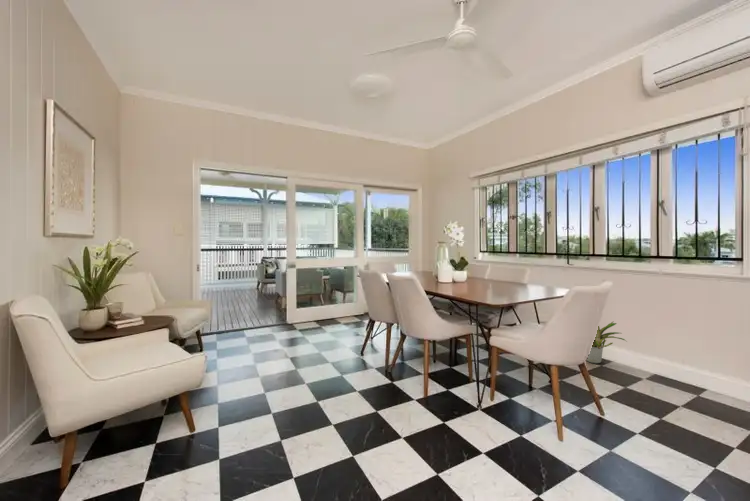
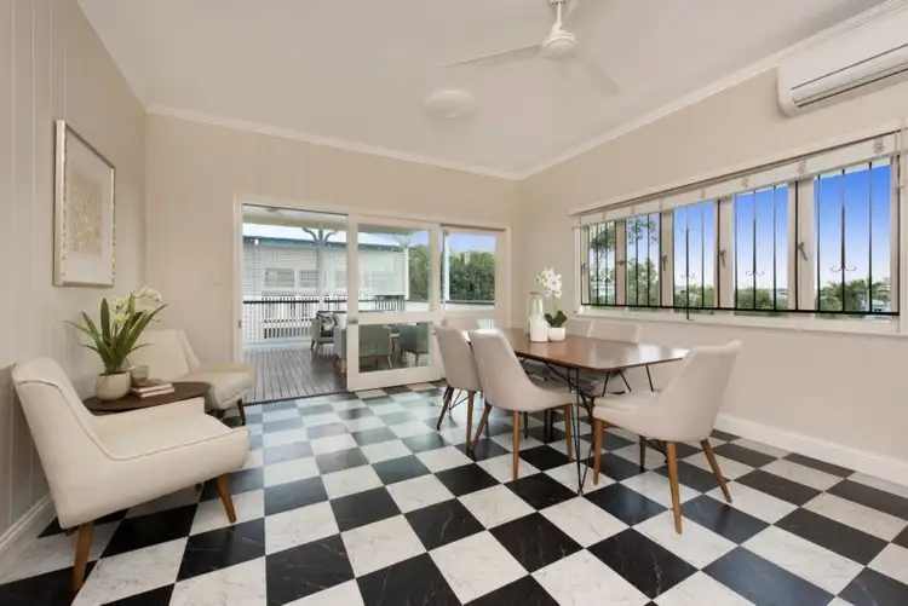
- potted plant [586,320,627,365]
